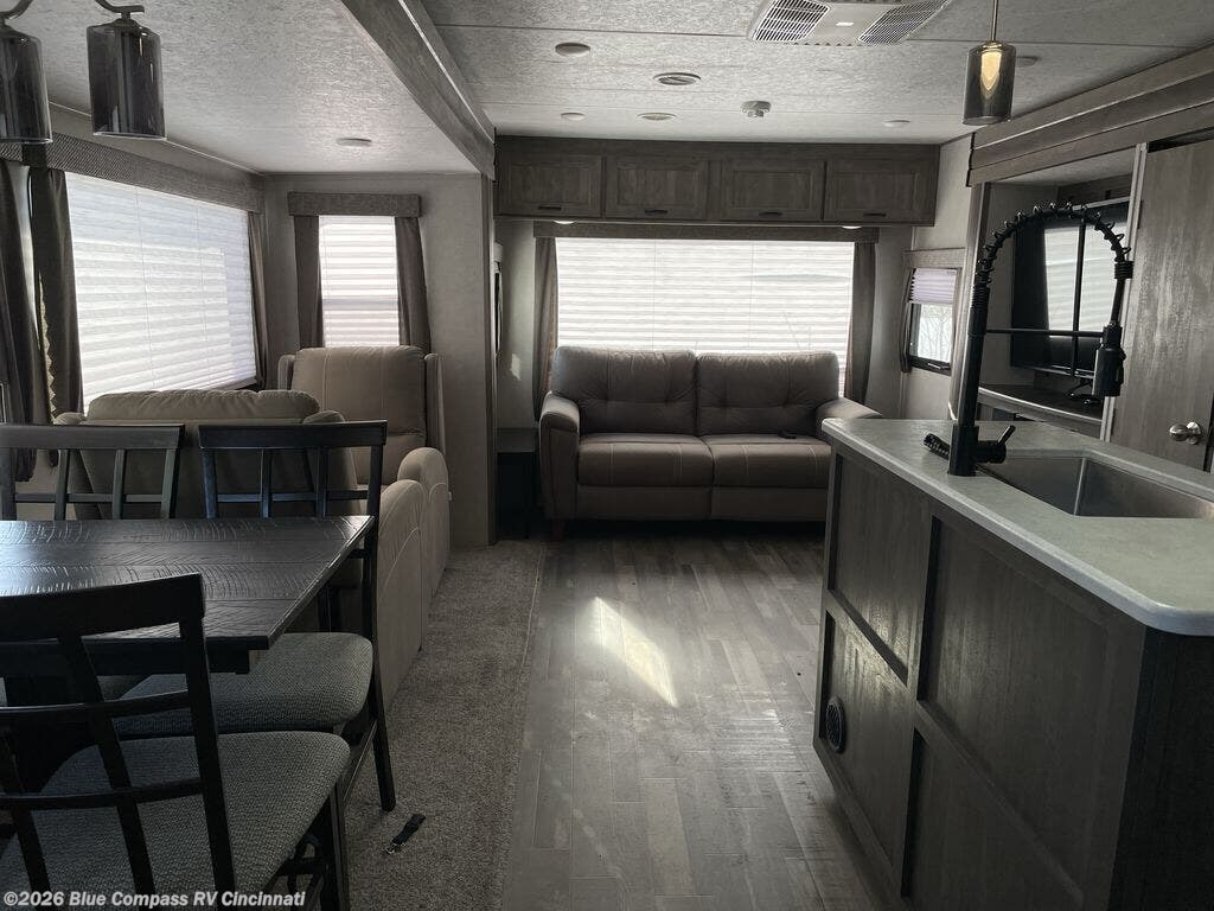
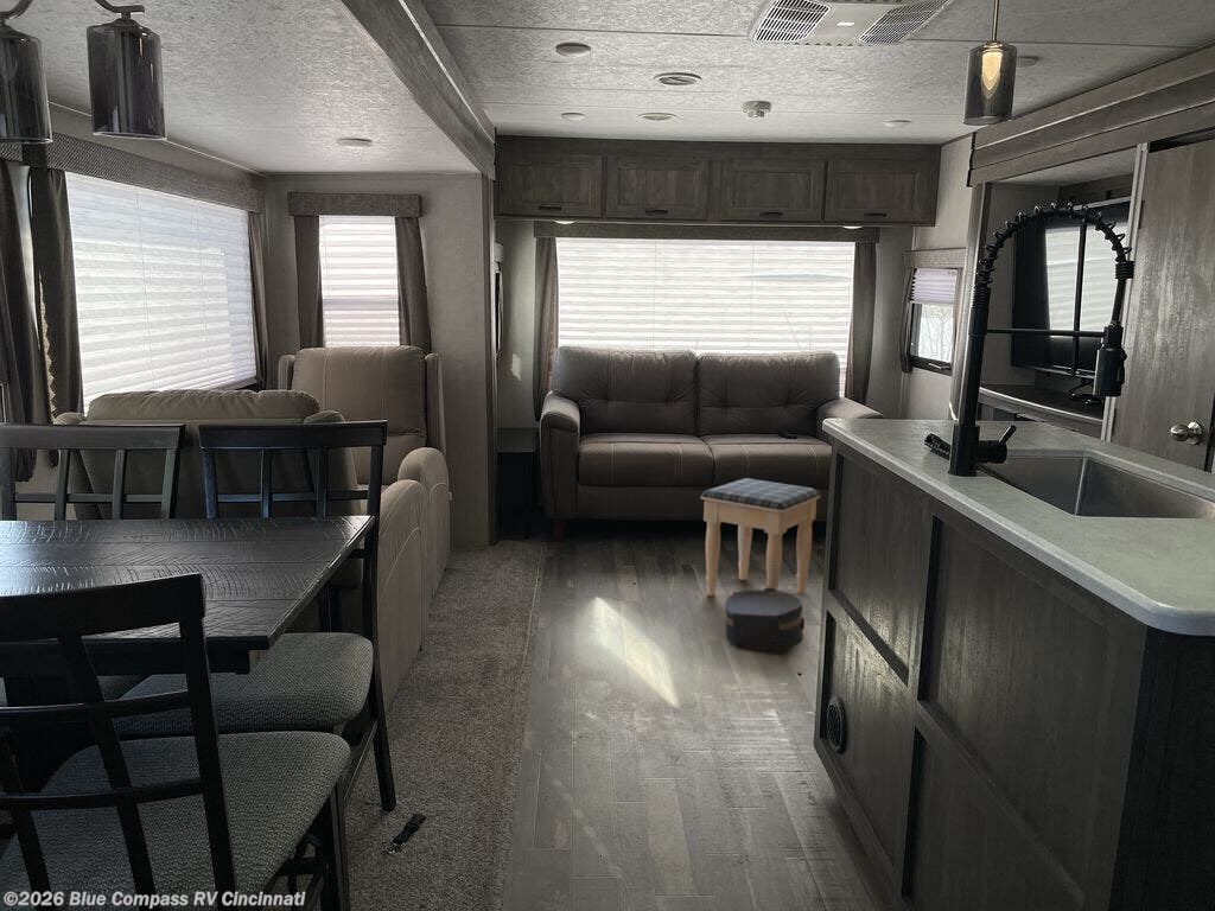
+ hat box [724,586,806,652]
+ footstool [700,477,821,597]
